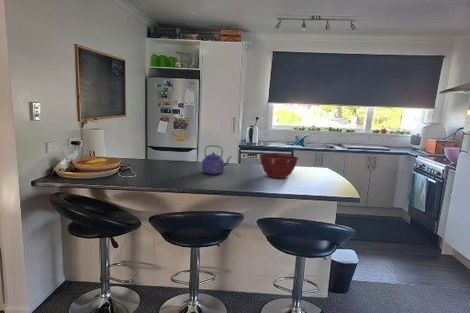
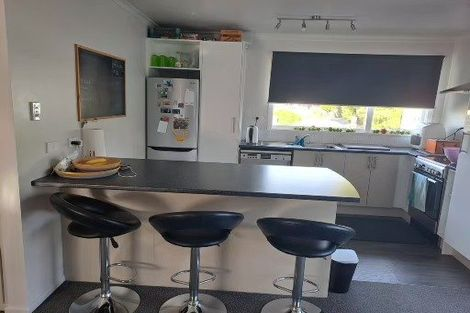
- kettle [201,144,233,175]
- mixing bowl [258,153,299,179]
